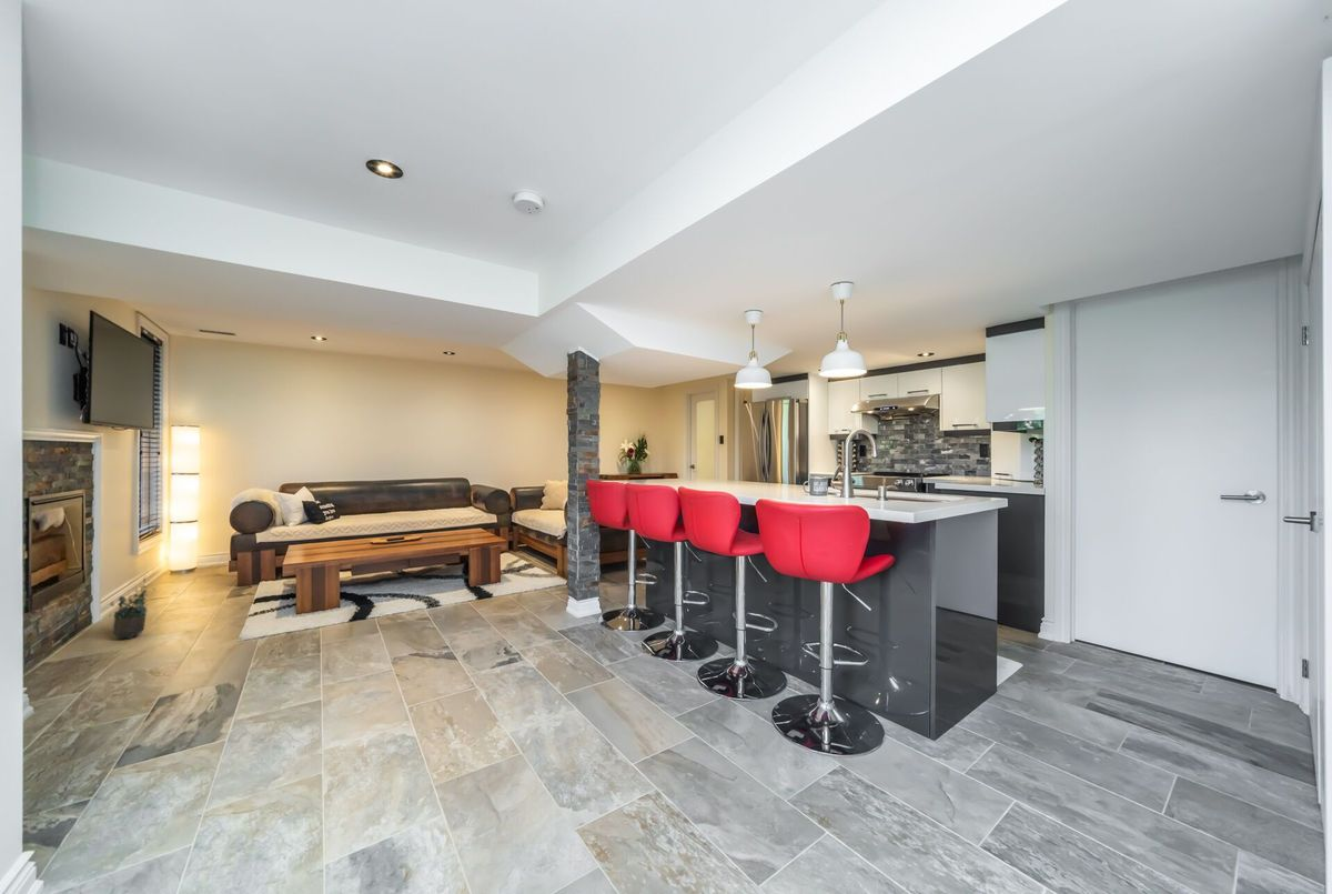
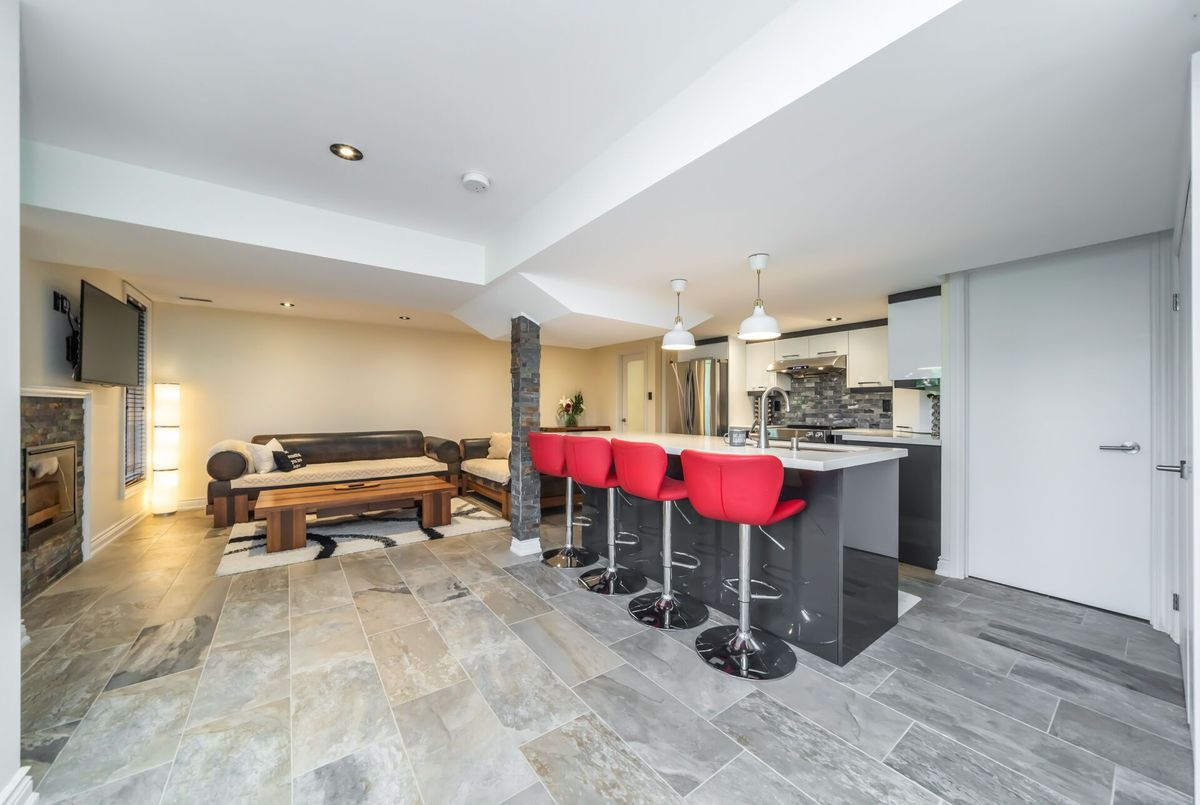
- potted plant [109,576,157,641]
